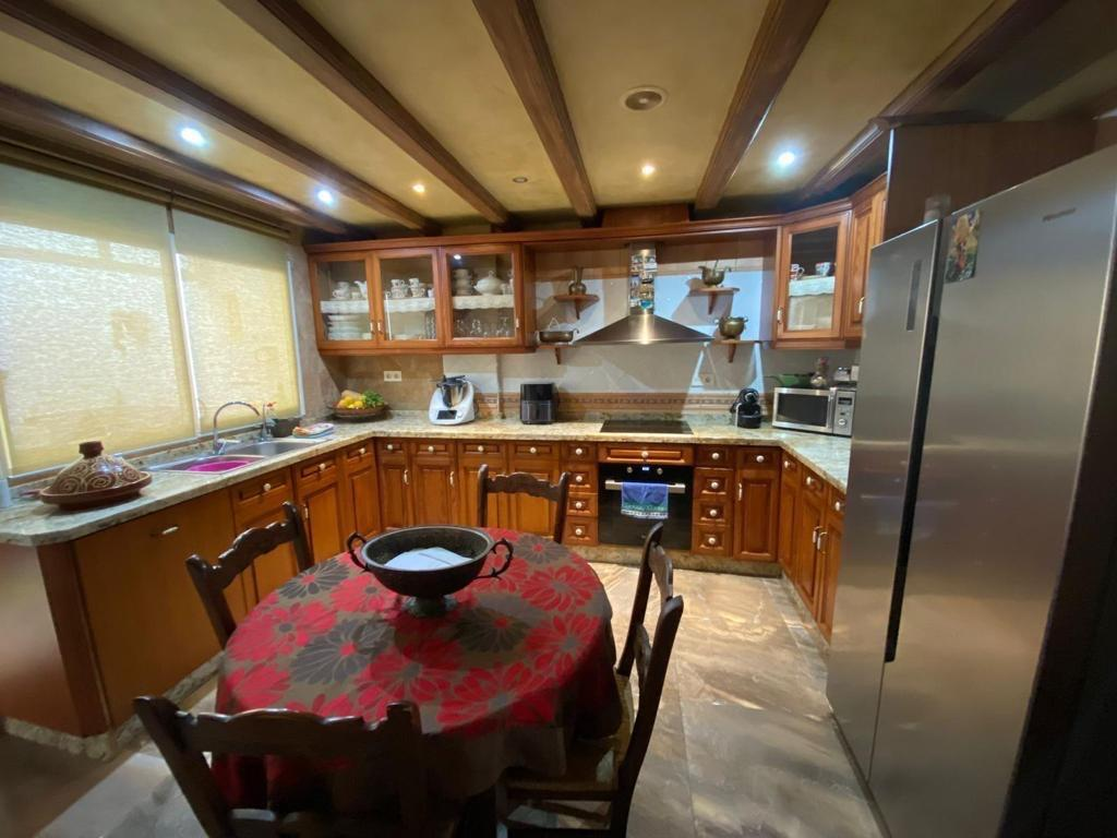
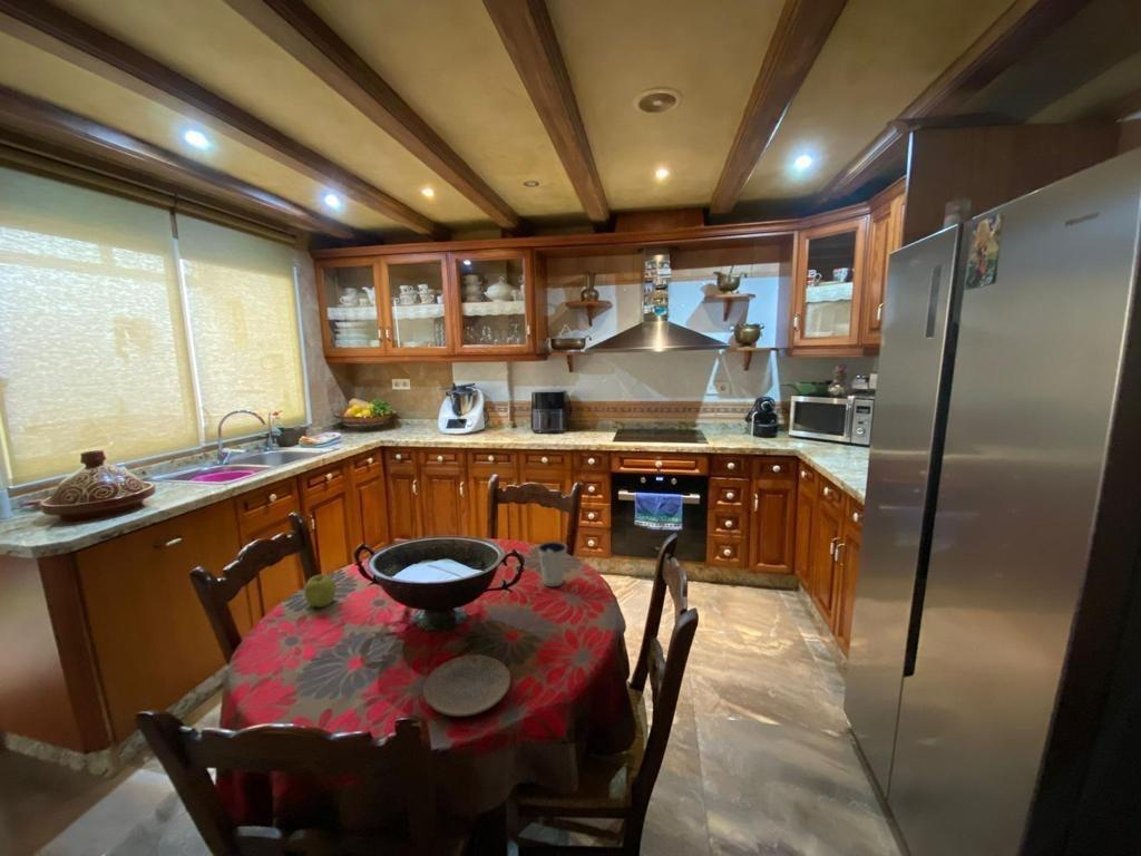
+ apple [303,574,338,609]
+ dixie cup [537,541,568,587]
+ plate [422,653,511,718]
